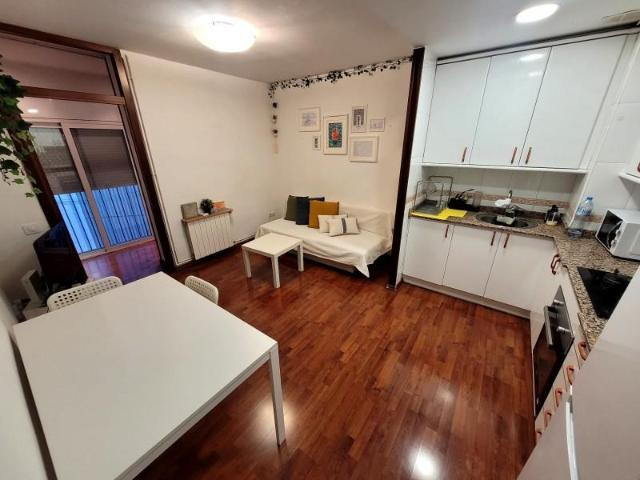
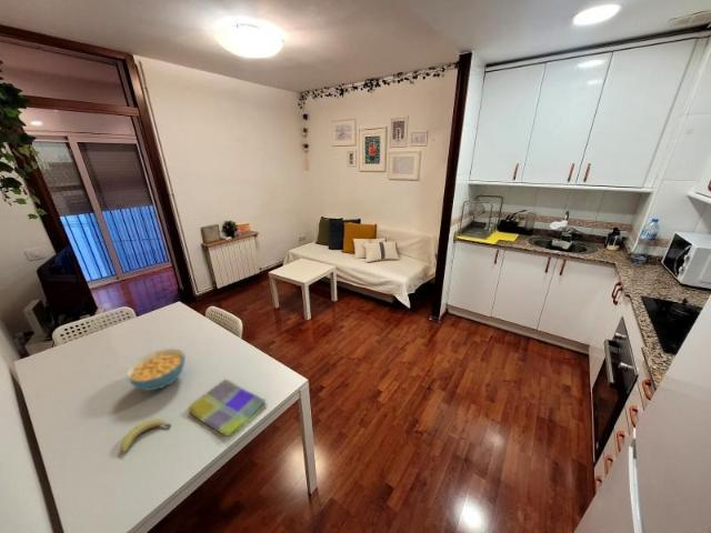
+ dish towel [188,378,268,438]
+ cereal bowl [124,348,187,392]
+ fruit [120,418,172,454]
